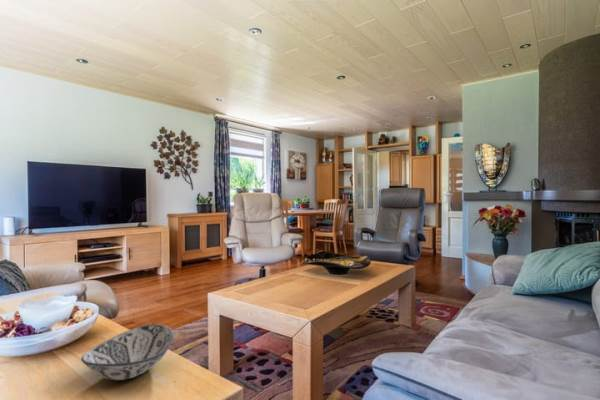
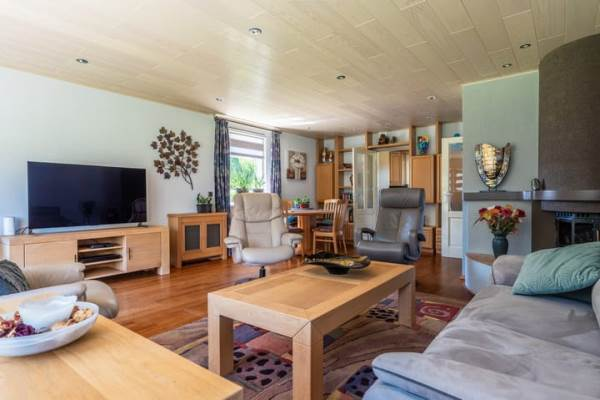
- decorative bowl [80,323,175,381]
